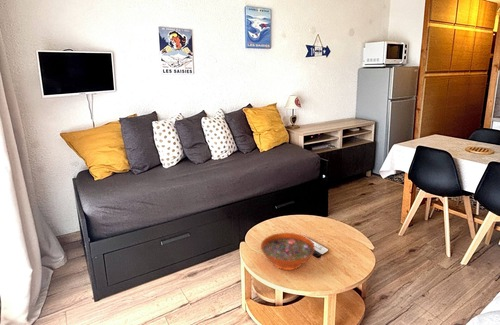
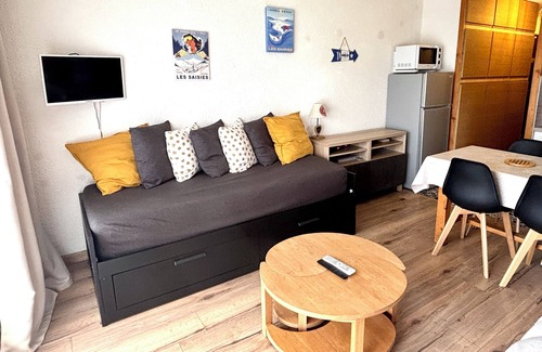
- decorative bowl [260,232,316,271]
